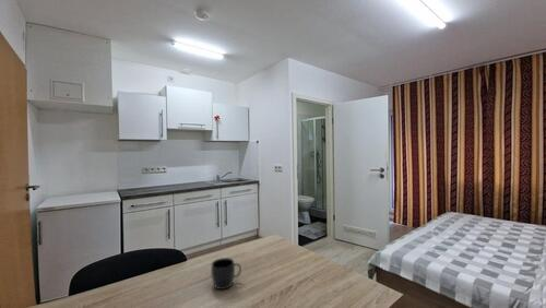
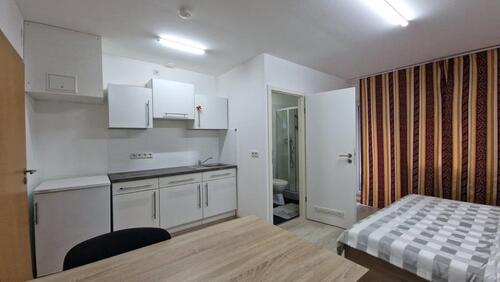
- mug [210,257,242,291]
